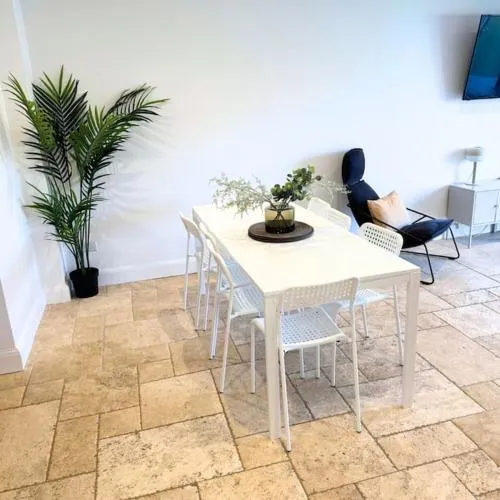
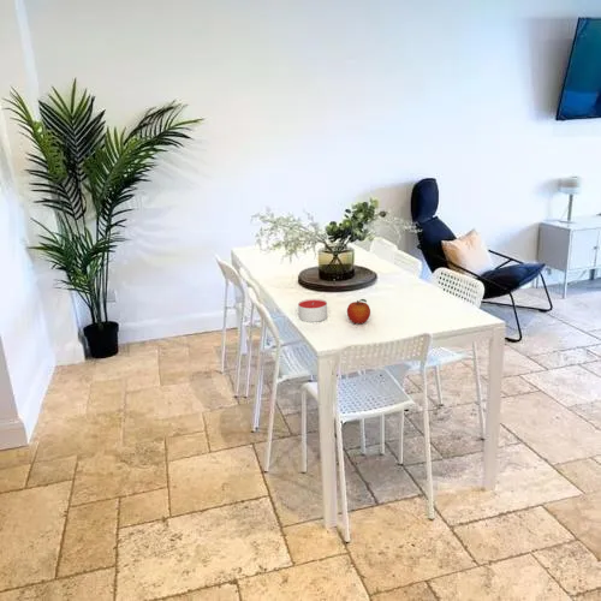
+ candle [297,298,328,323]
+ fruit [346,298,371,325]
